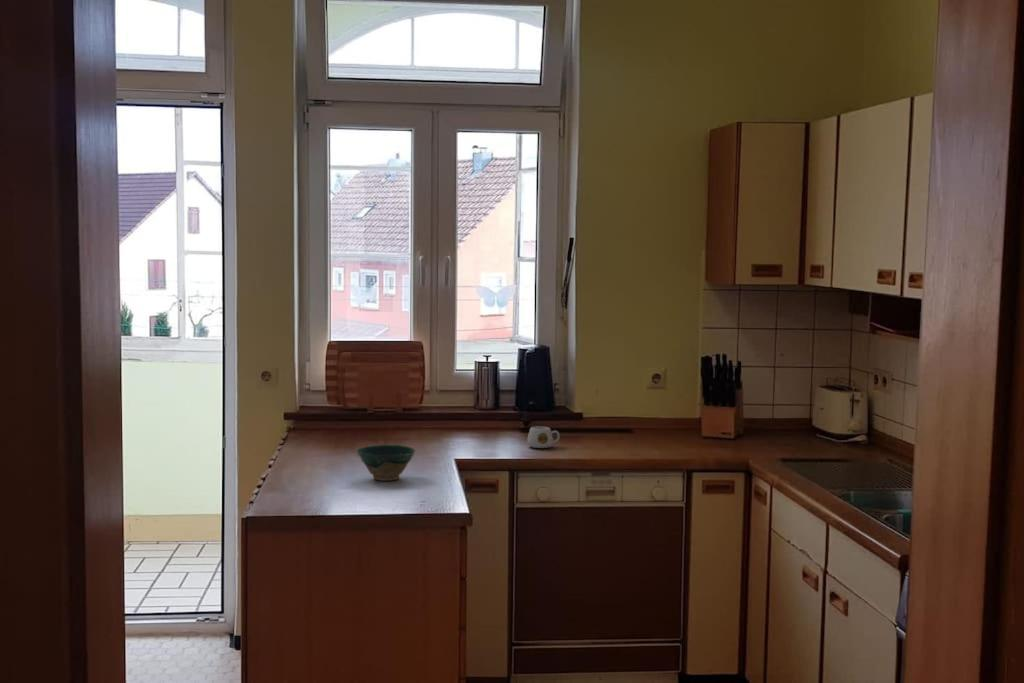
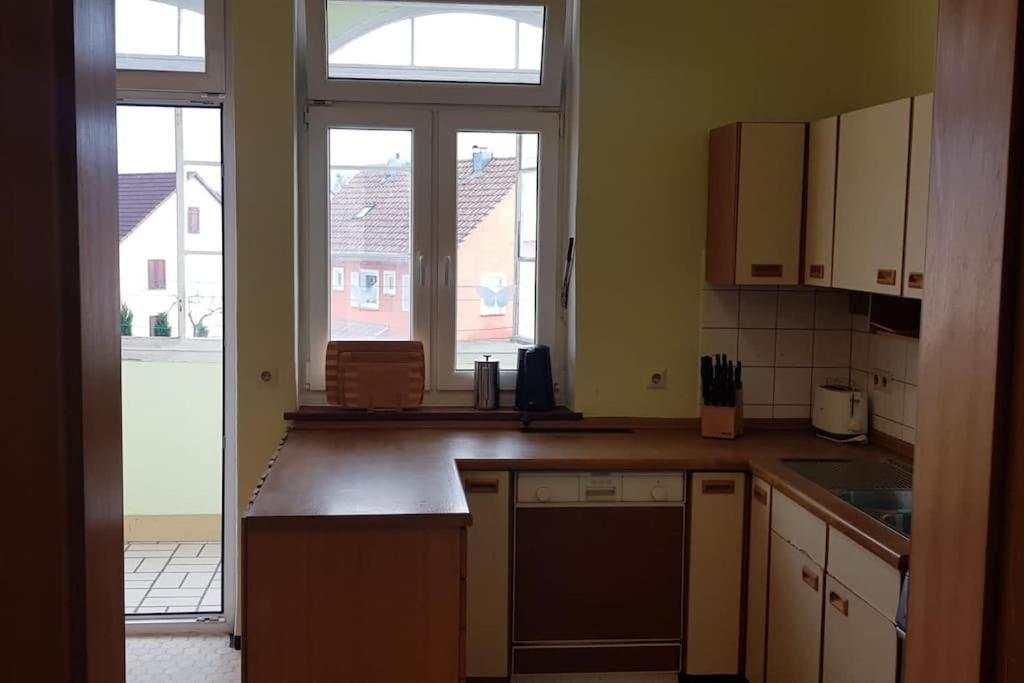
- mug [526,426,561,449]
- bowl [356,444,416,482]
